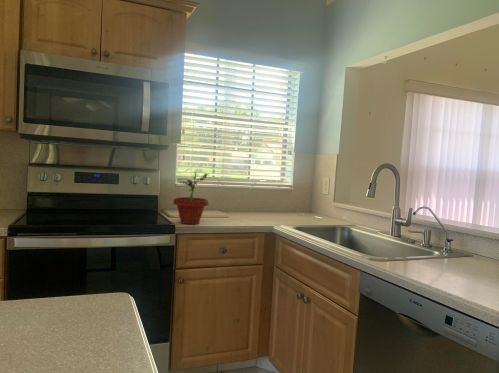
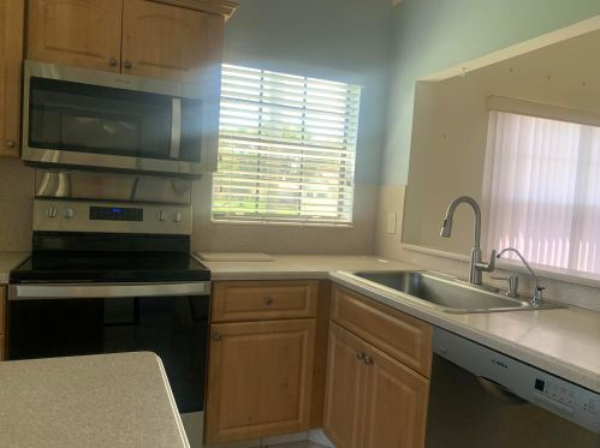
- potted plant [172,167,210,225]
